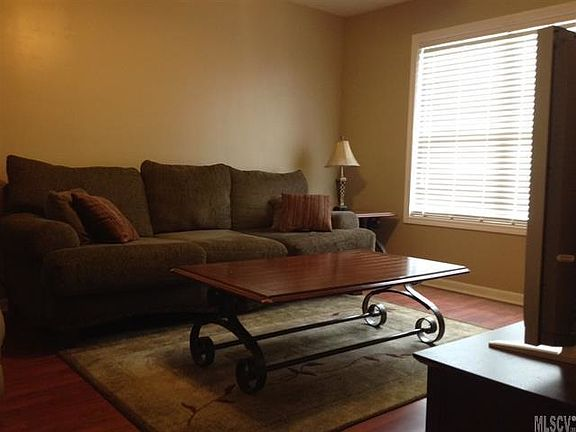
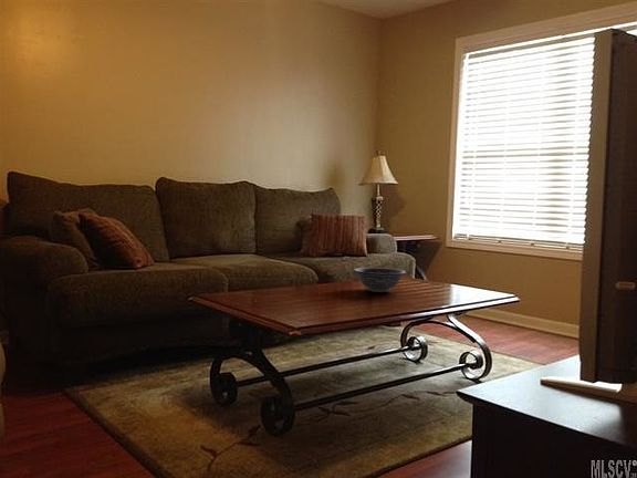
+ decorative bowl [352,267,407,293]
